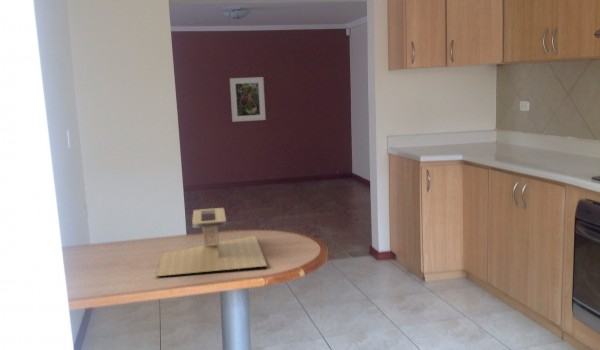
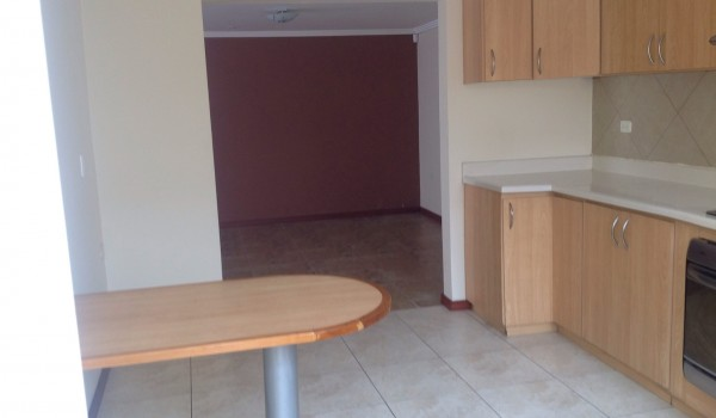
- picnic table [155,207,268,277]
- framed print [229,76,267,123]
